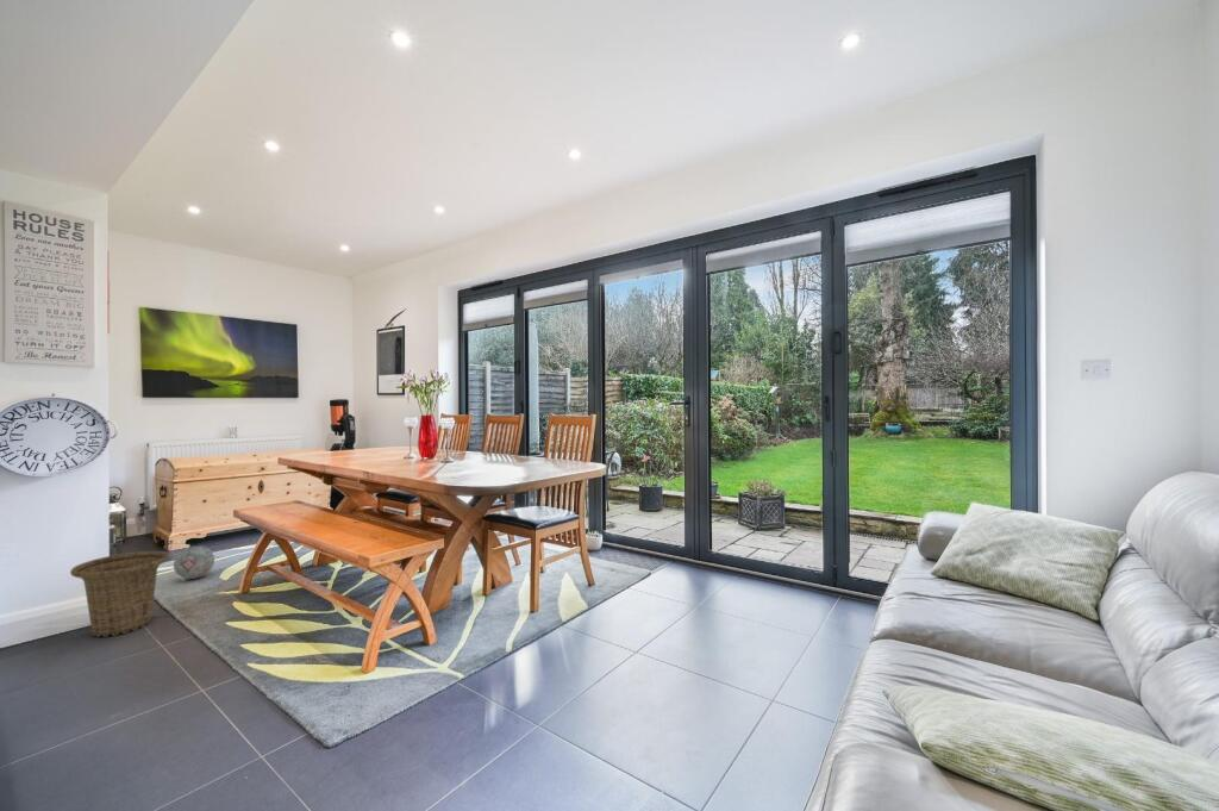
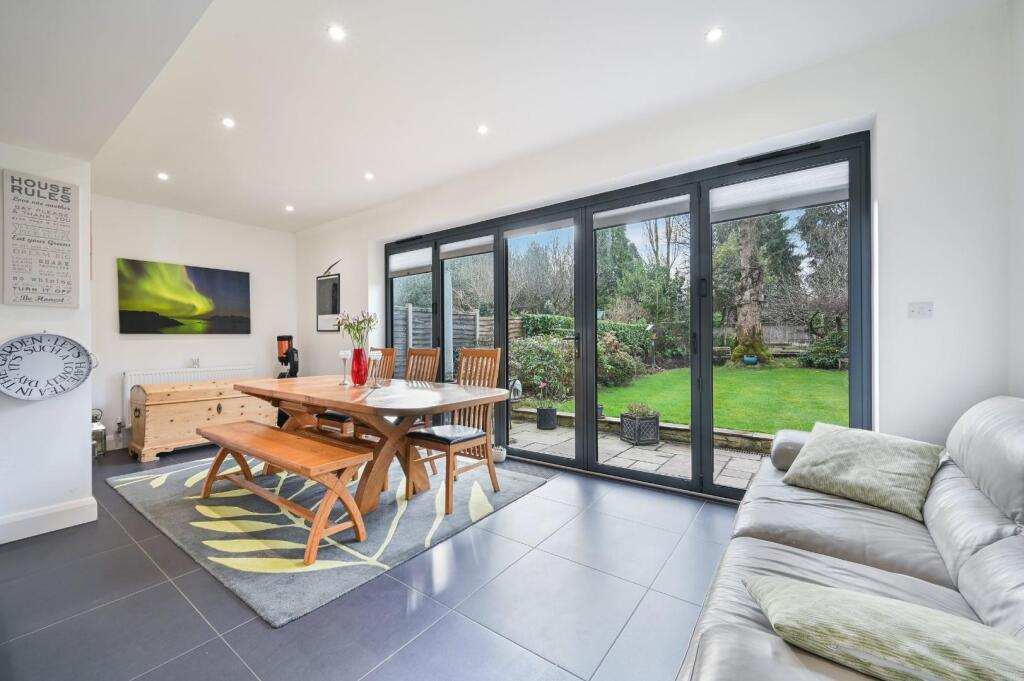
- decorative ball [173,545,215,580]
- basket [69,550,170,638]
